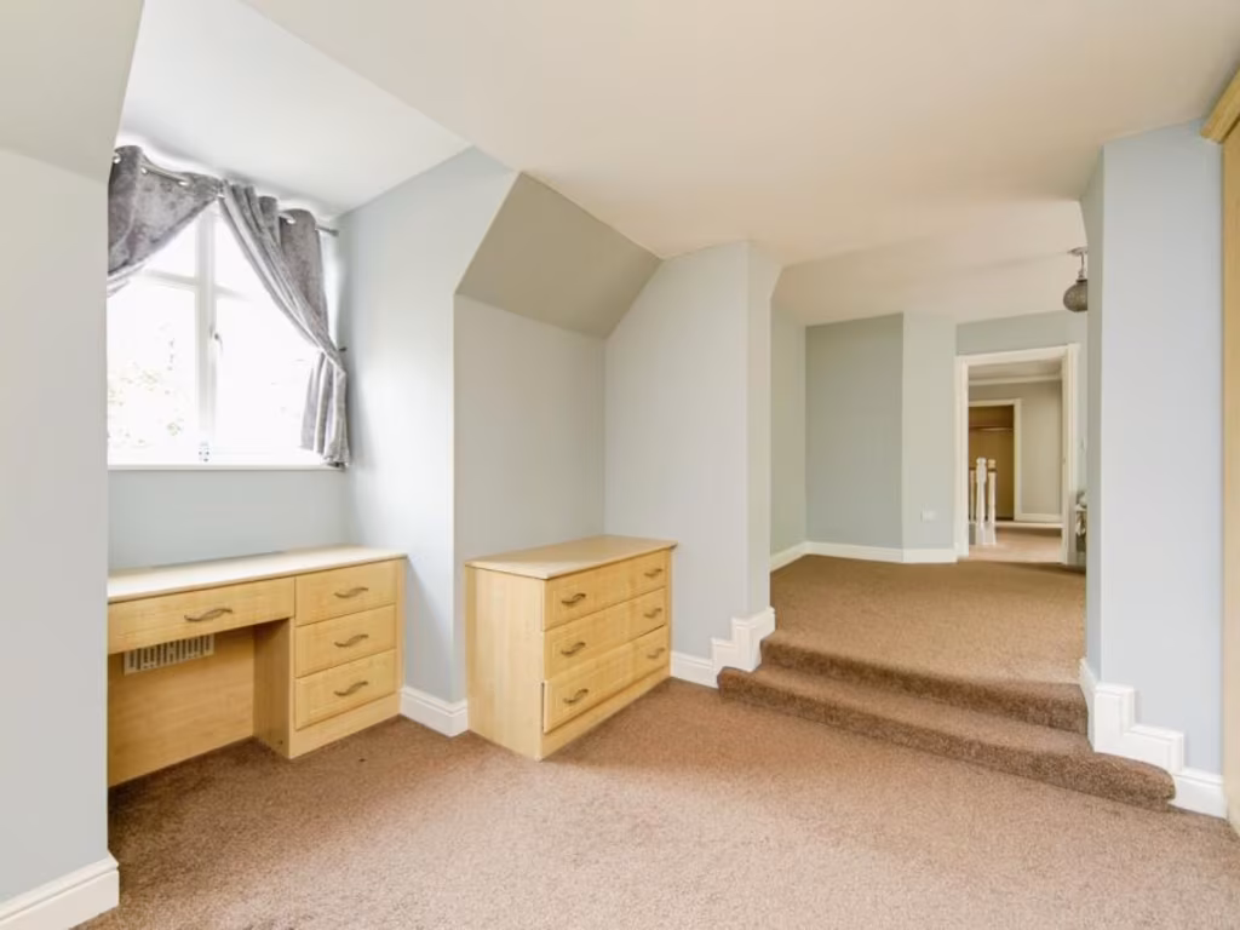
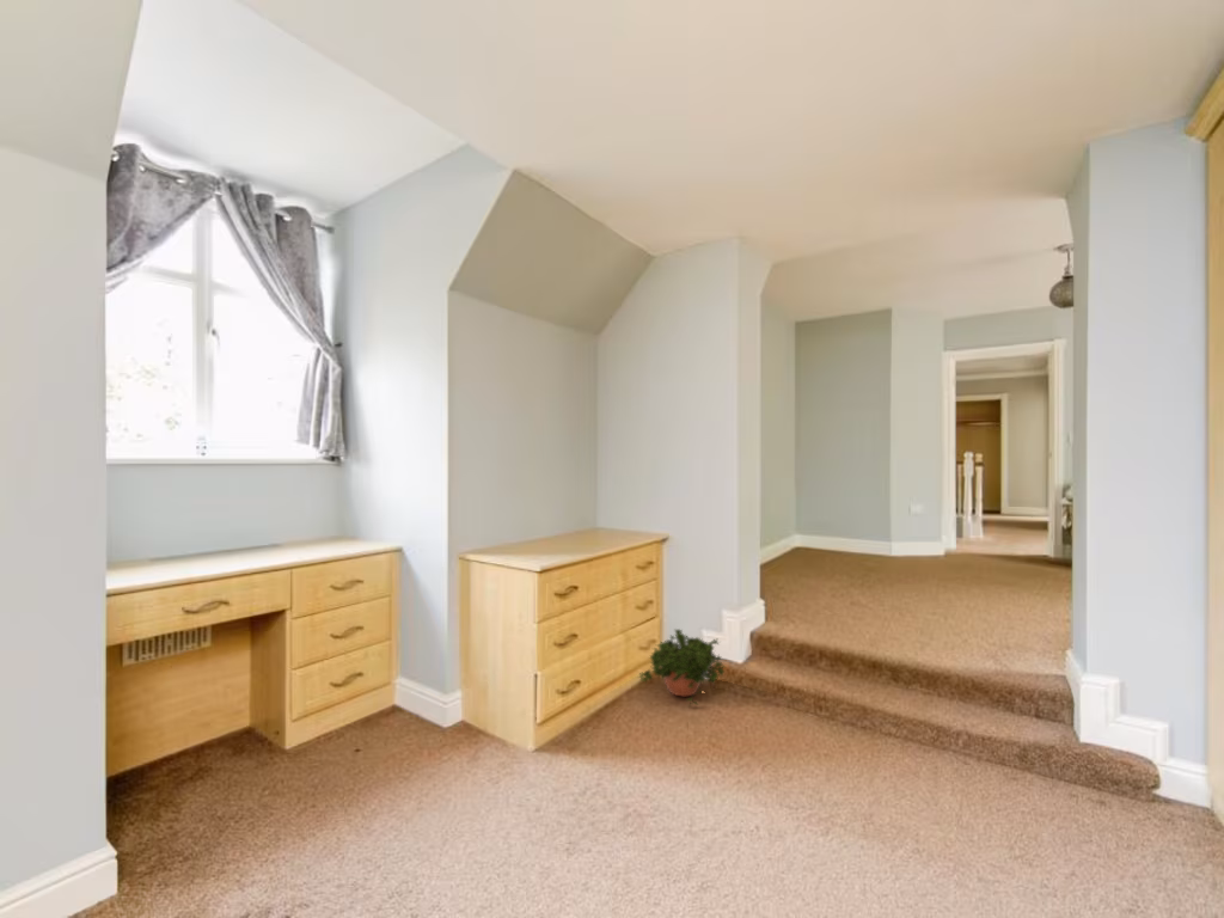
+ potted plant [637,628,727,708]
